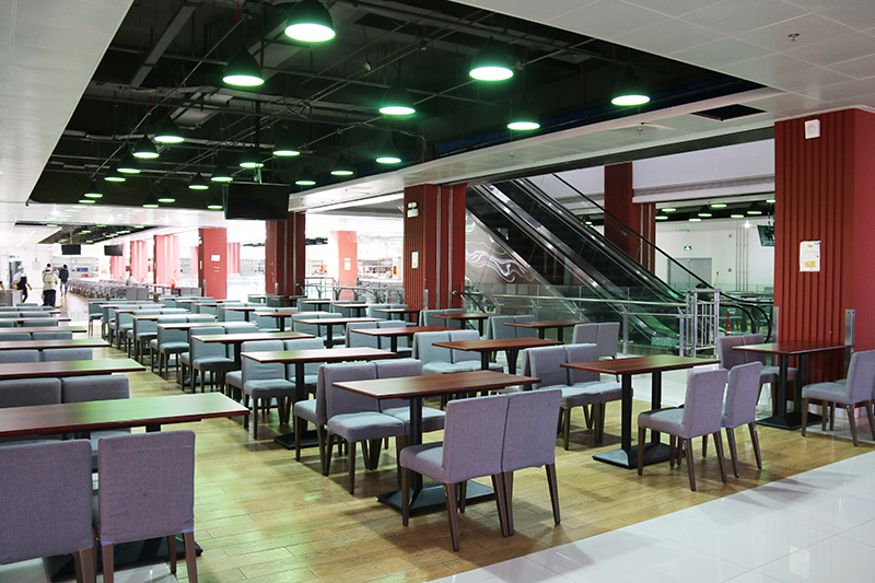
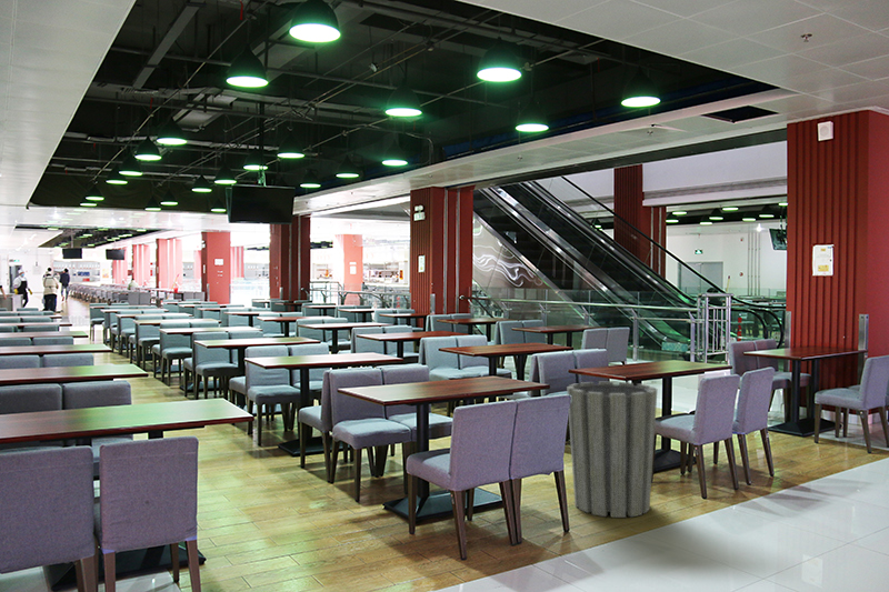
+ trash can [566,381,658,519]
